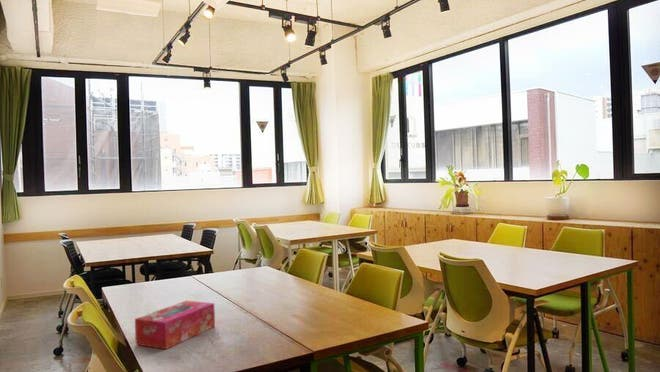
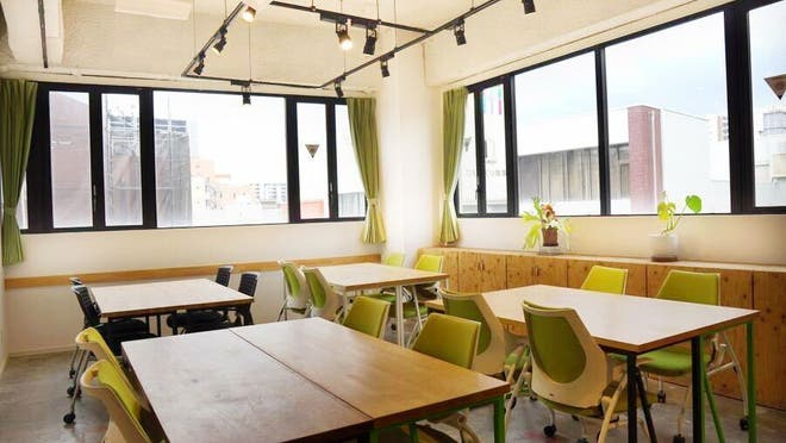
- tissue box [134,300,216,350]
